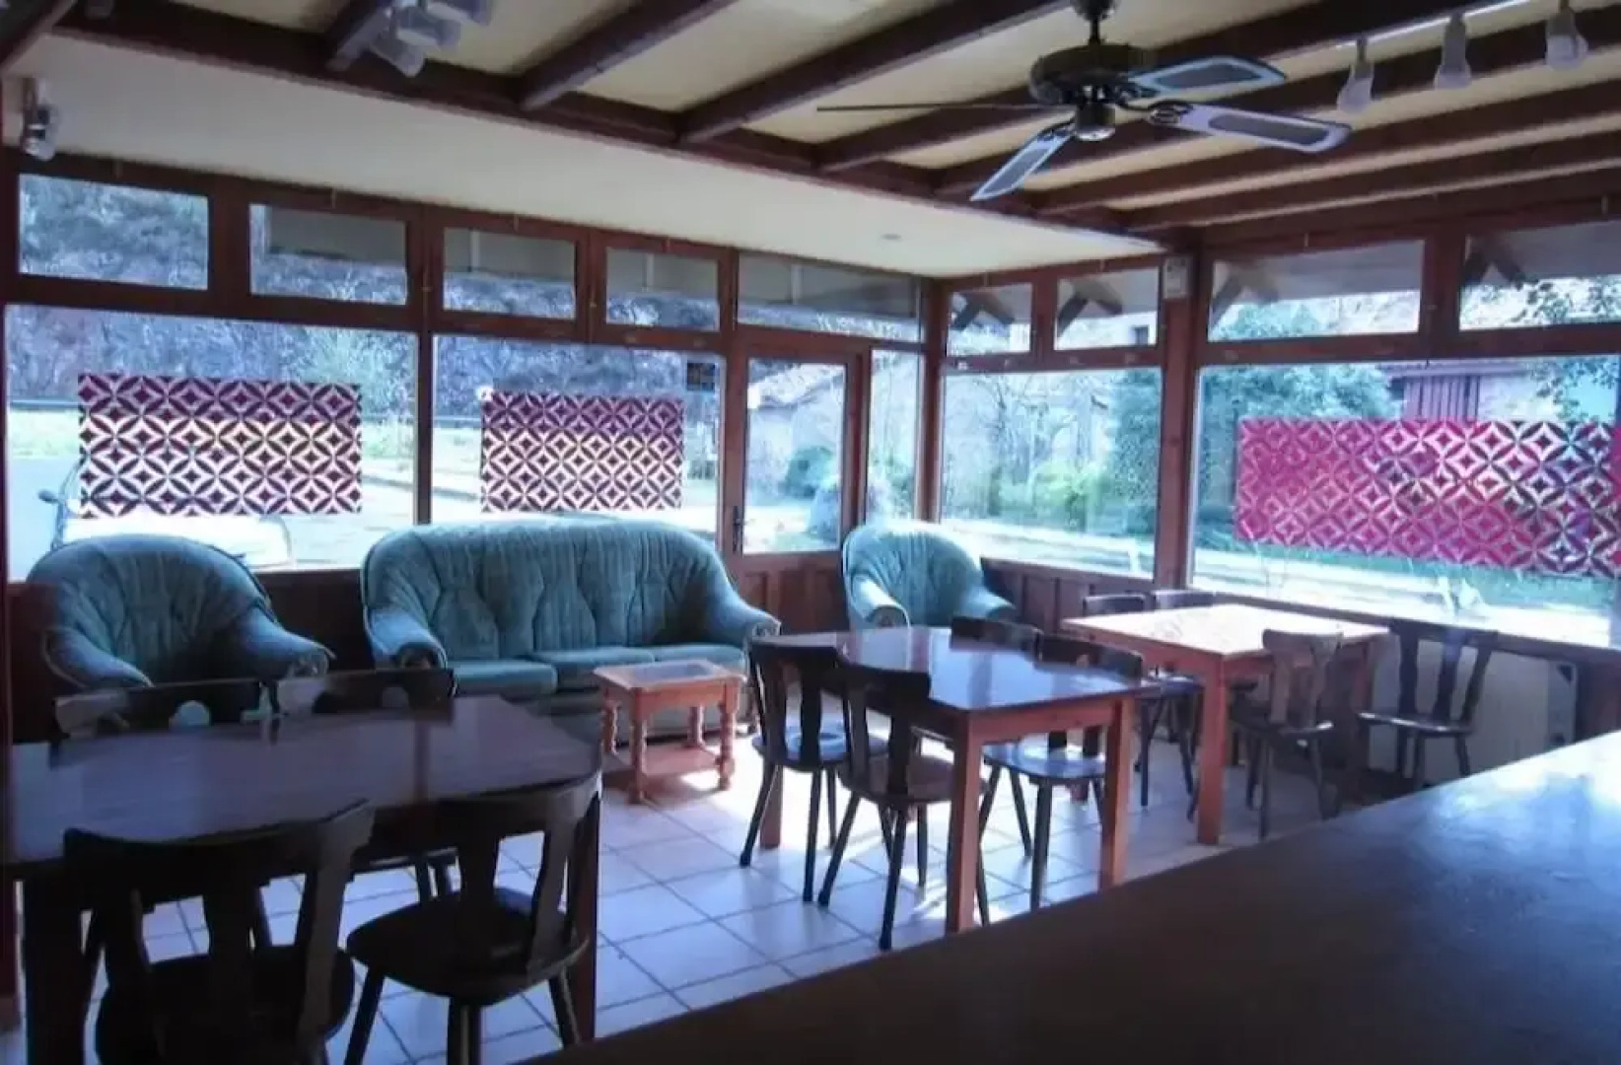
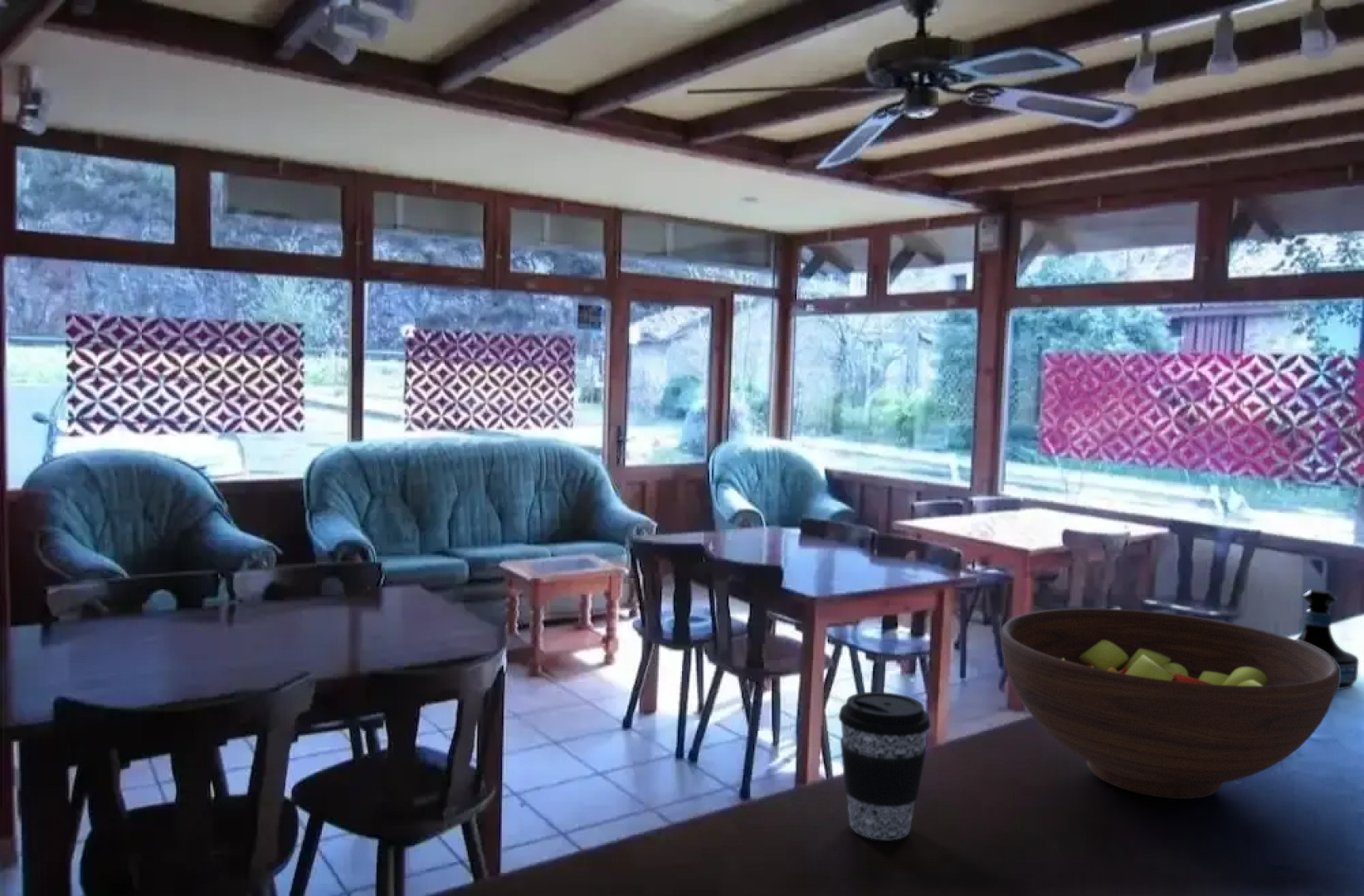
+ tequila bottle [1295,588,1360,690]
+ coffee cup [838,691,932,840]
+ fruit bowl [1000,607,1339,800]
